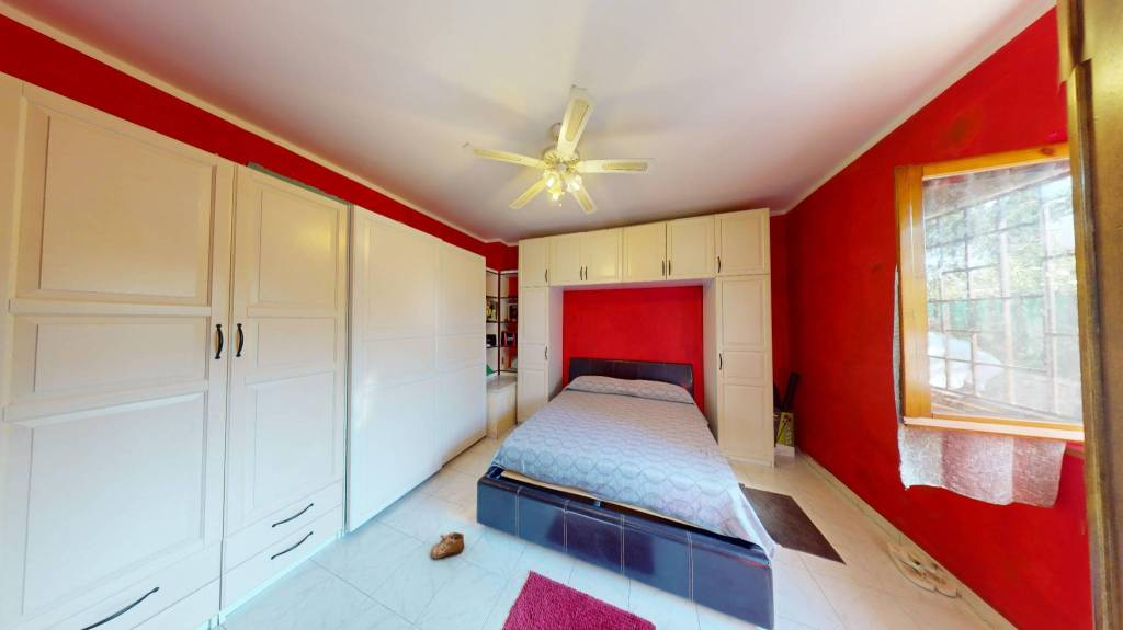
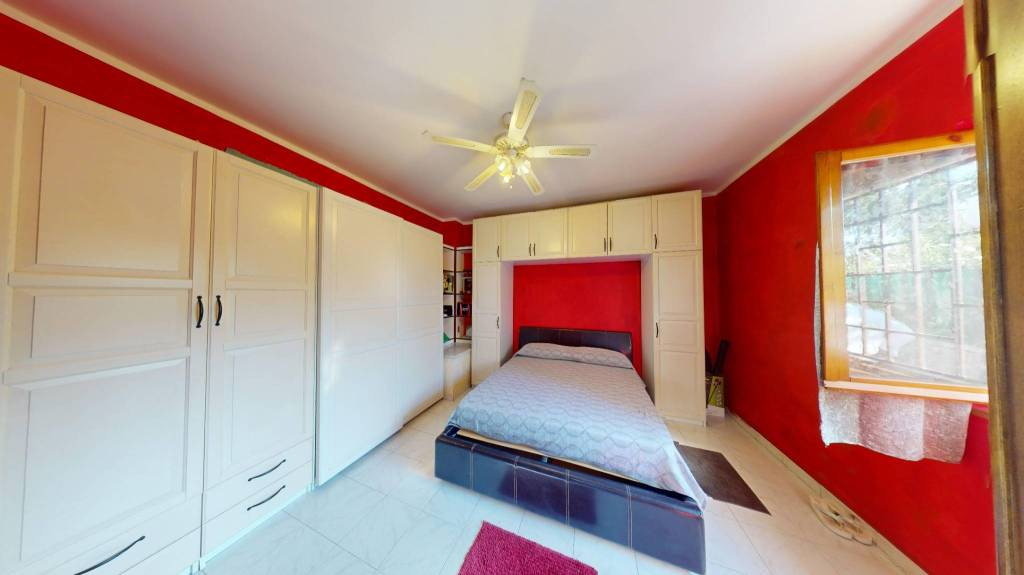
- shoe [430,531,465,560]
